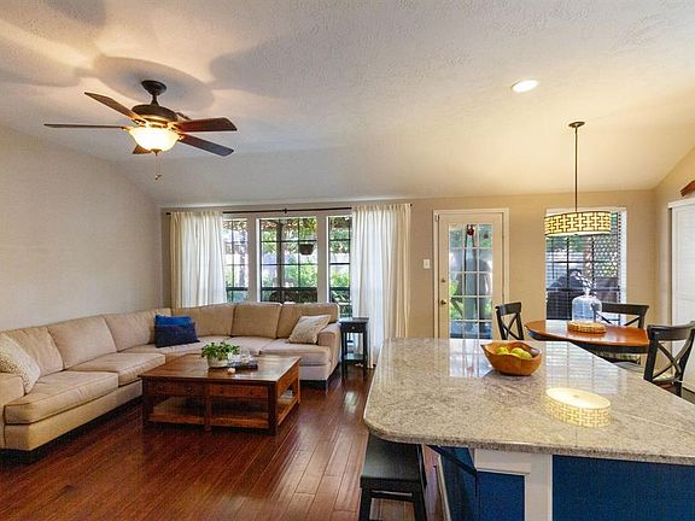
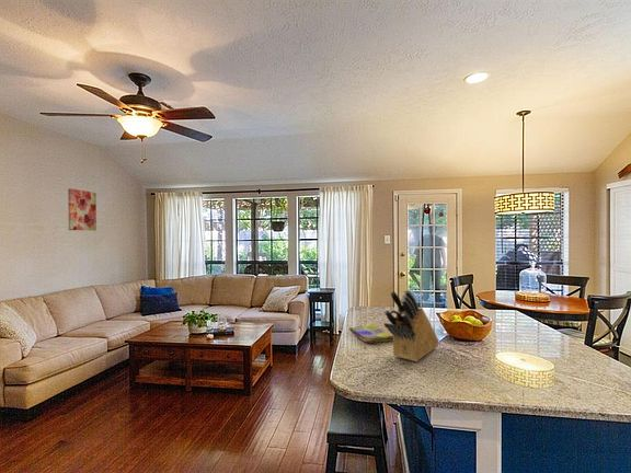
+ dish towel [348,324,393,344]
+ wall art [67,187,97,231]
+ knife block [383,289,440,362]
